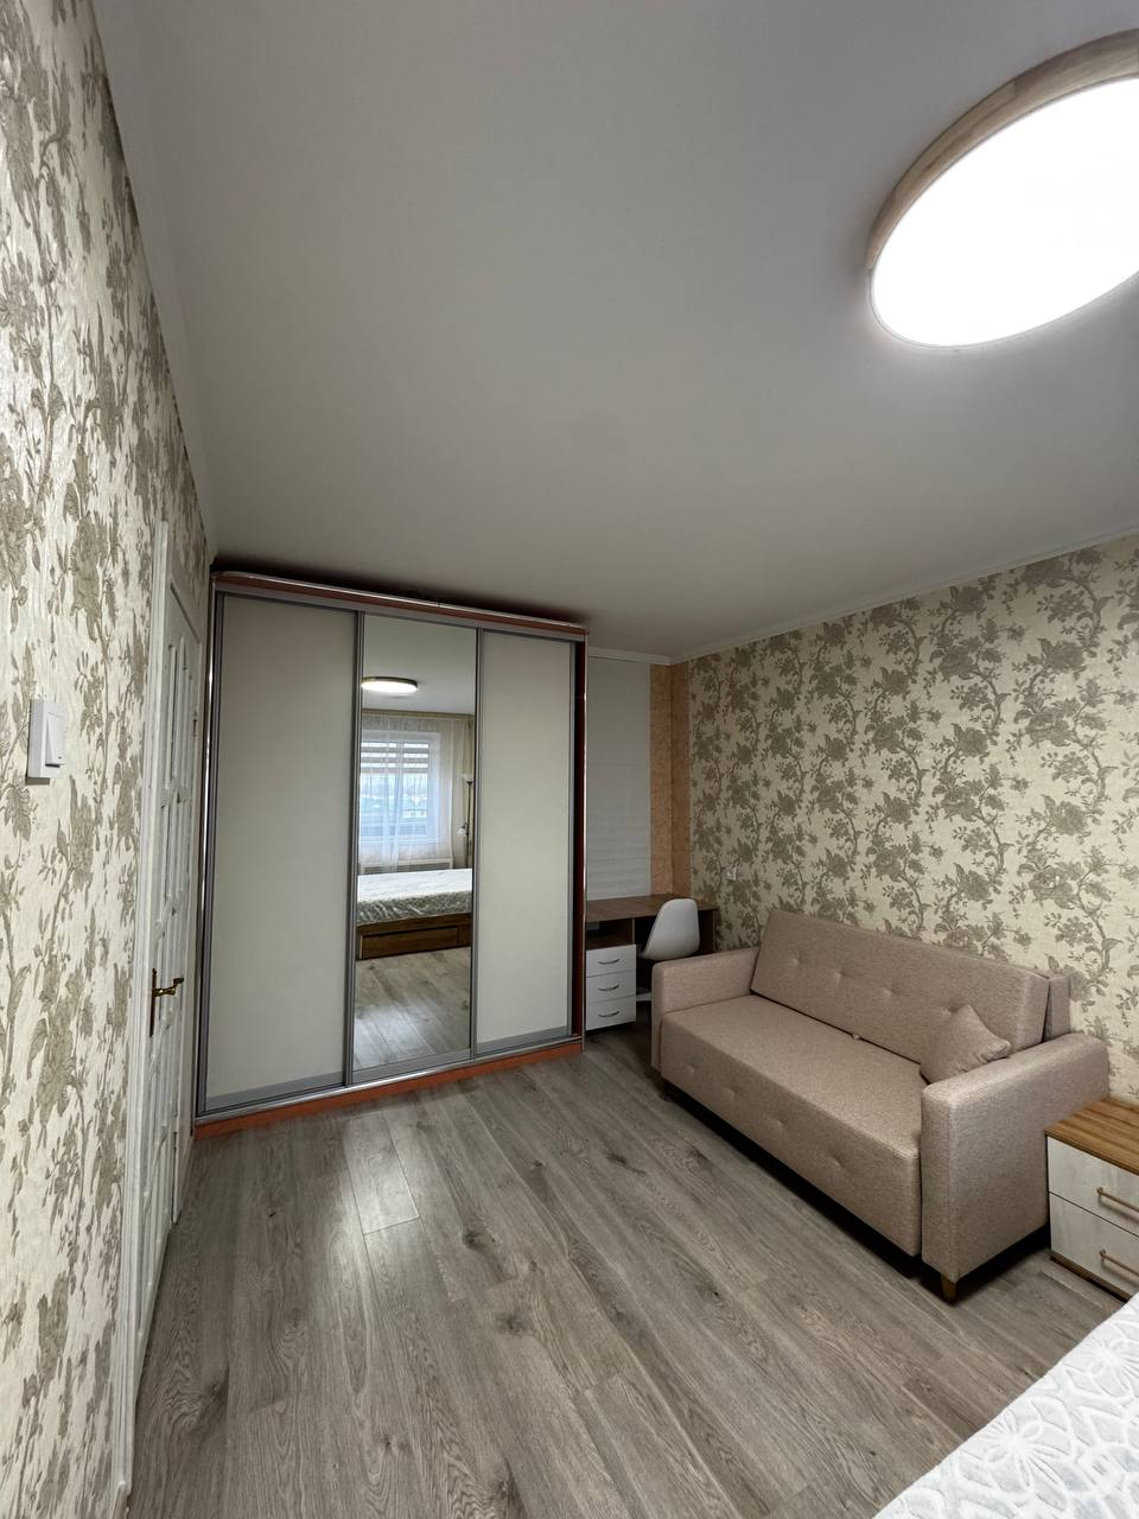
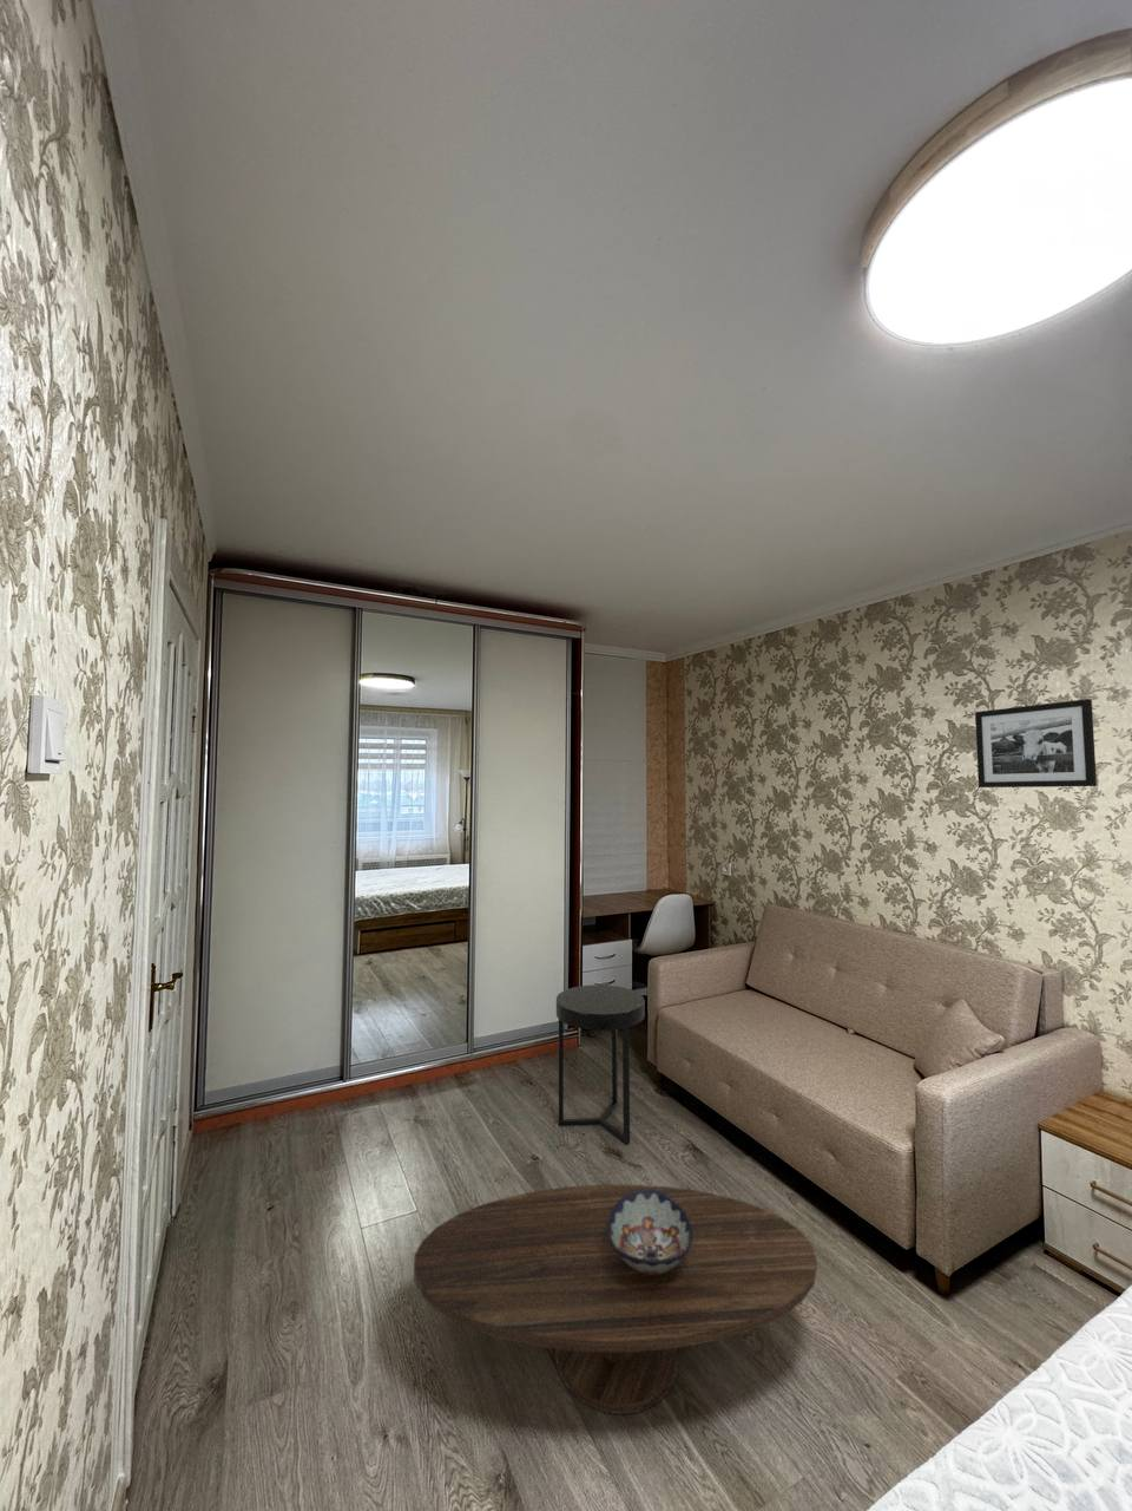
+ picture frame [974,697,1098,789]
+ decorative bowl [608,1189,693,1275]
+ coffee table [413,1183,818,1416]
+ side table [555,983,646,1145]
